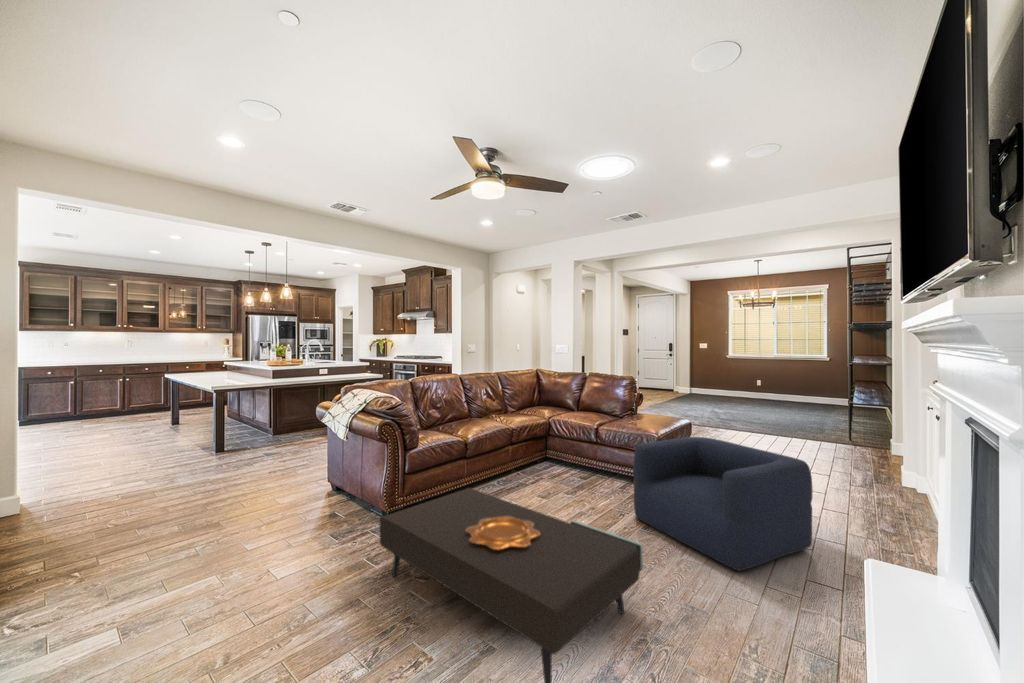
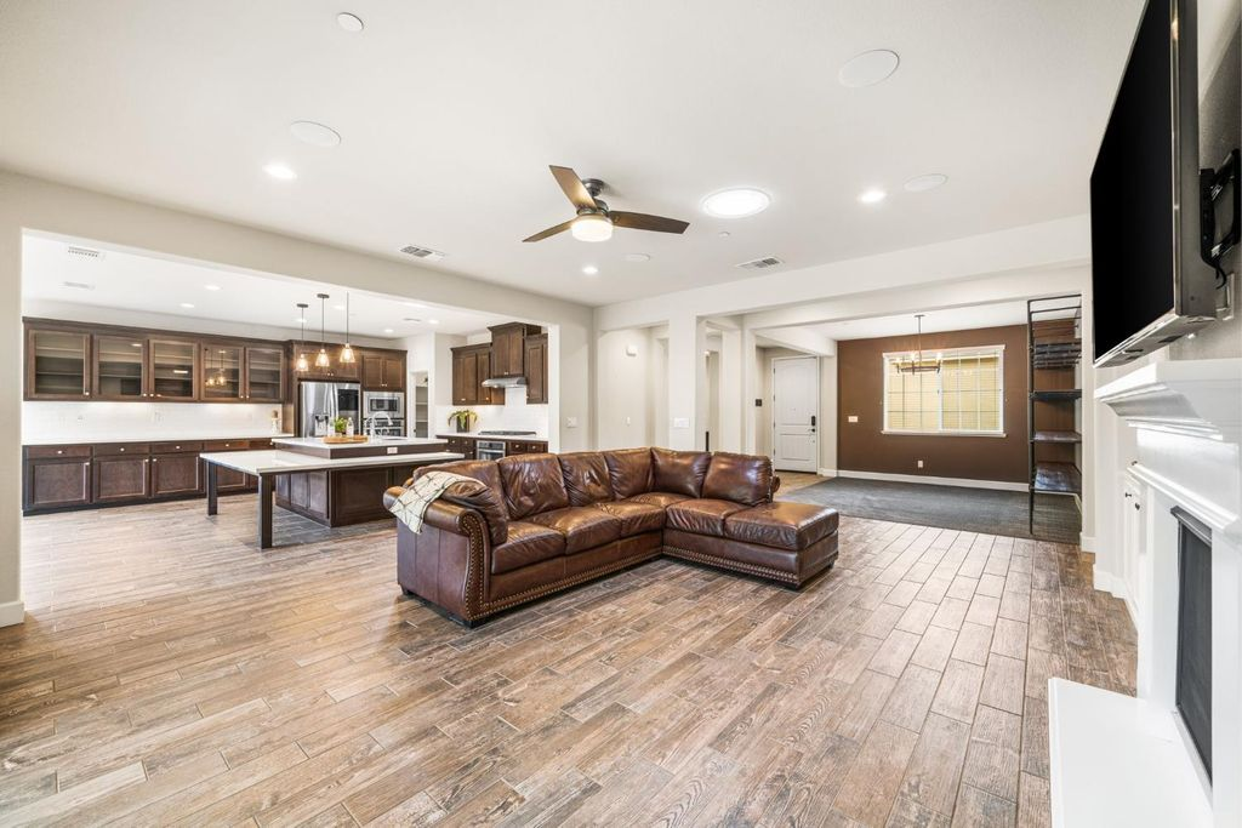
- armchair [632,436,813,572]
- decorative bowl [466,516,540,549]
- coffee table [379,487,644,683]
